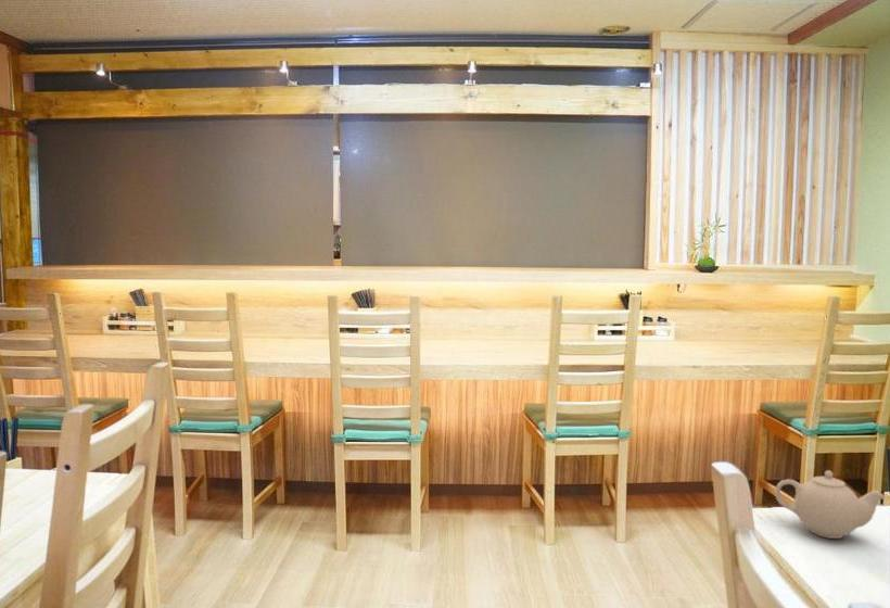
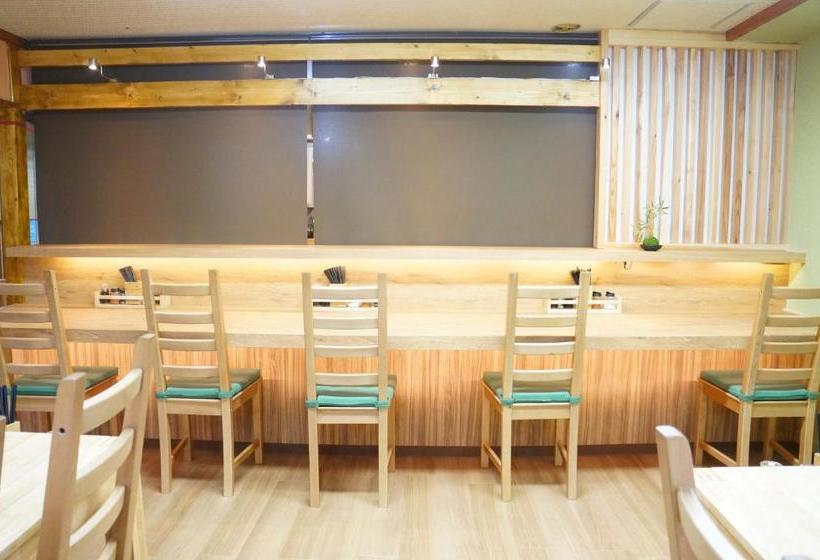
- teapot [774,469,887,540]
